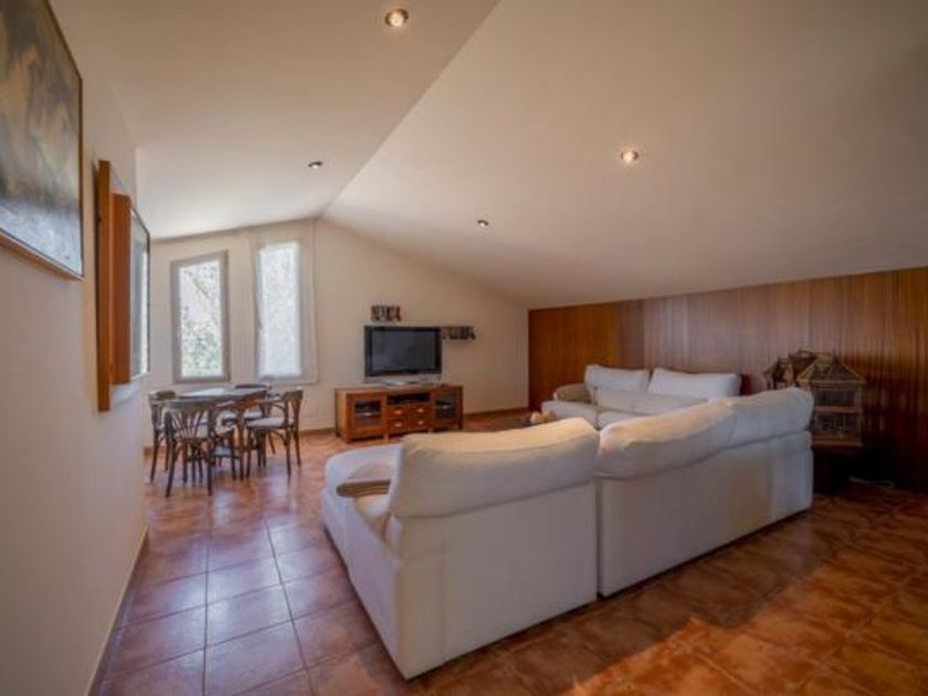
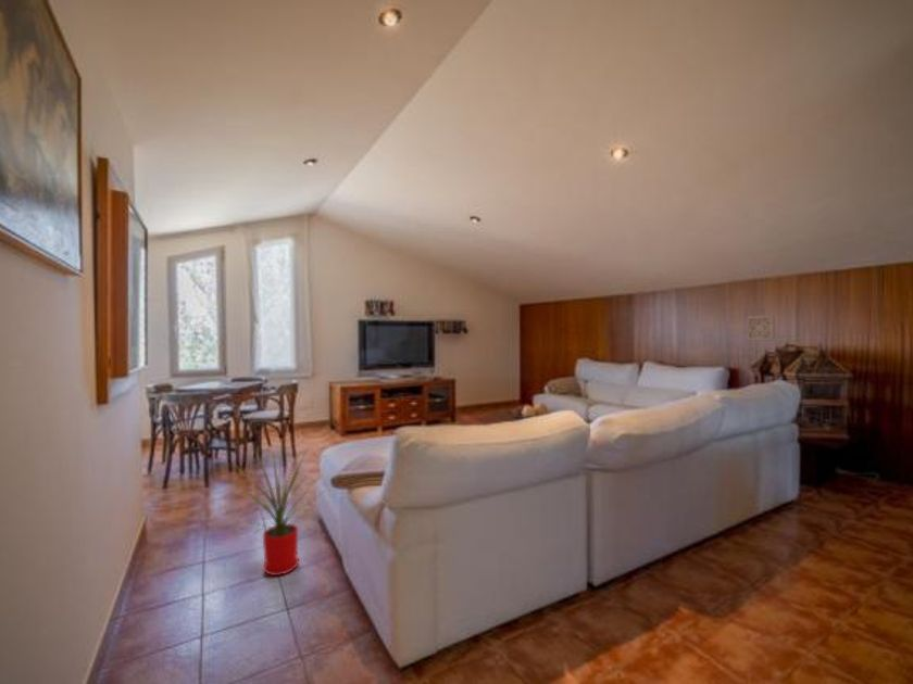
+ wall ornament [746,315,776,342]
+ house plant [230,441,325,577]
